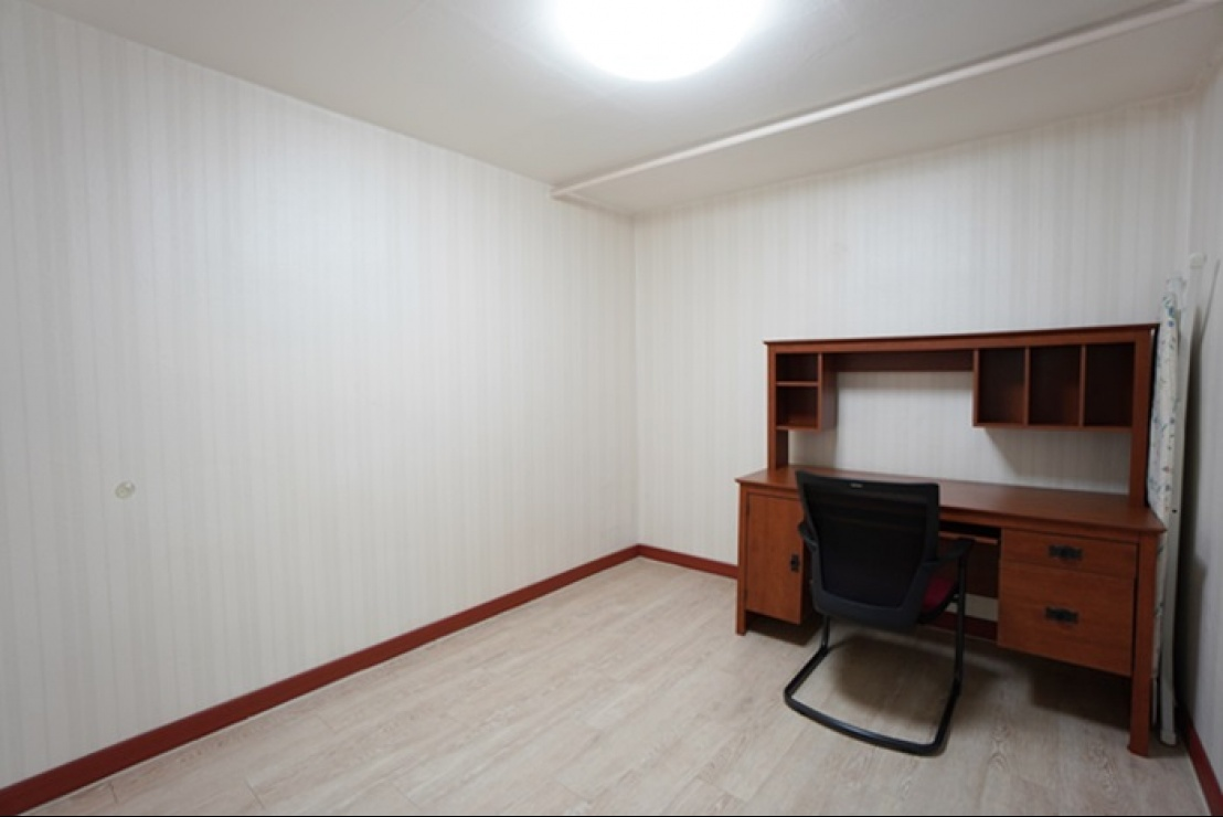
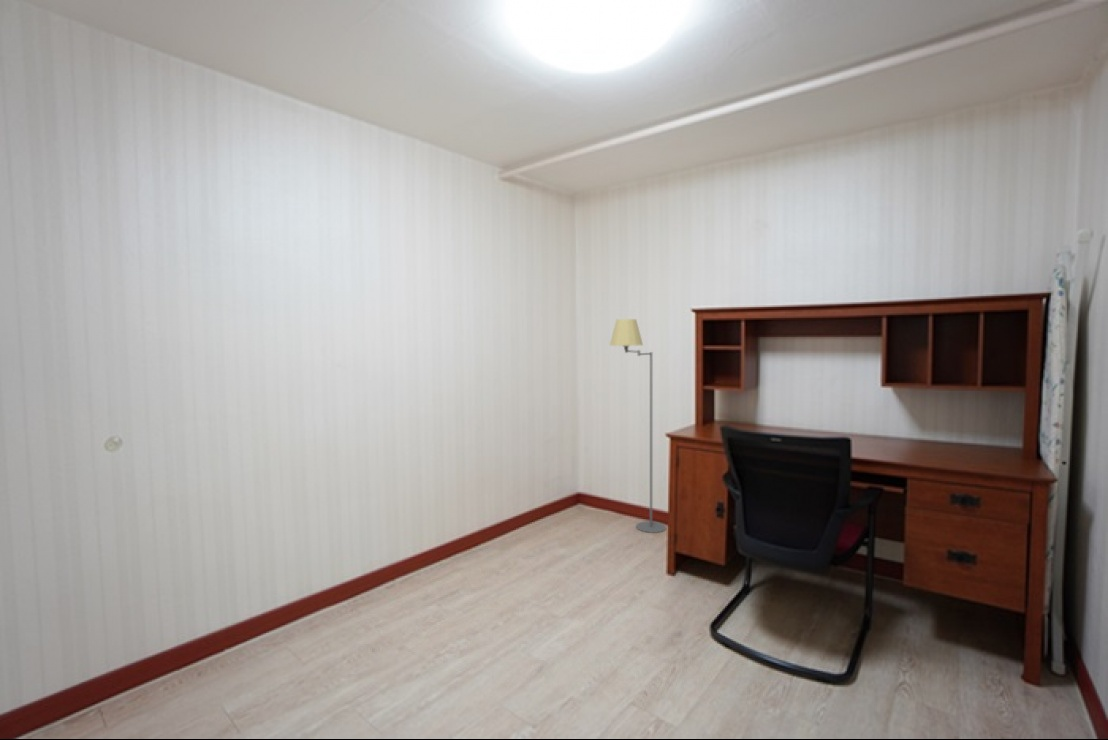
+ floor lamp [609,318,667,534]
